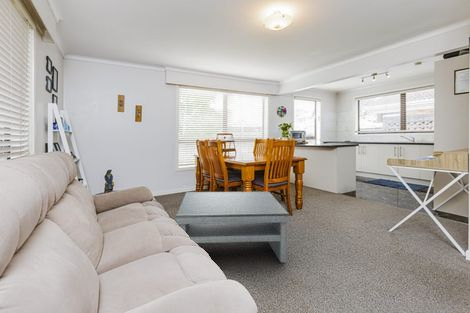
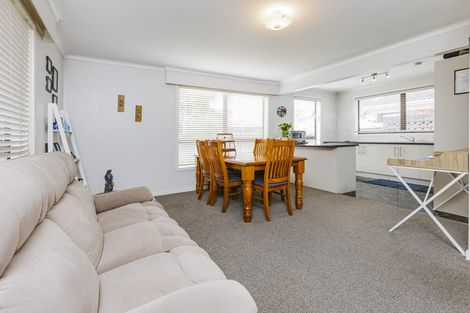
- coffee table [174,191,291,263]
